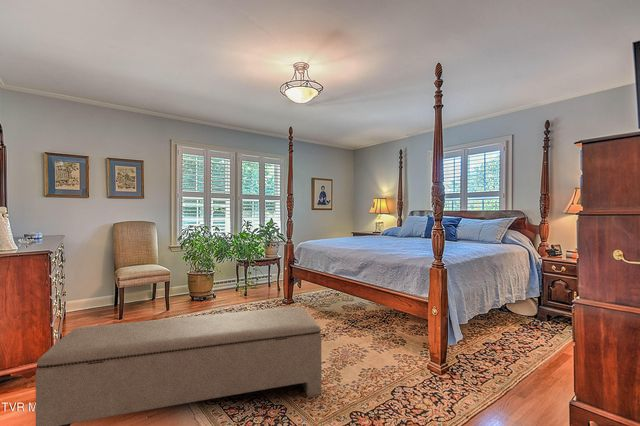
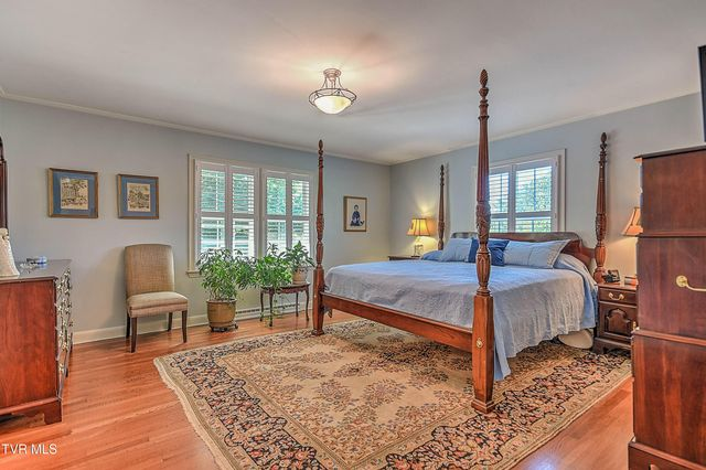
- bench [35,306,322,426]
